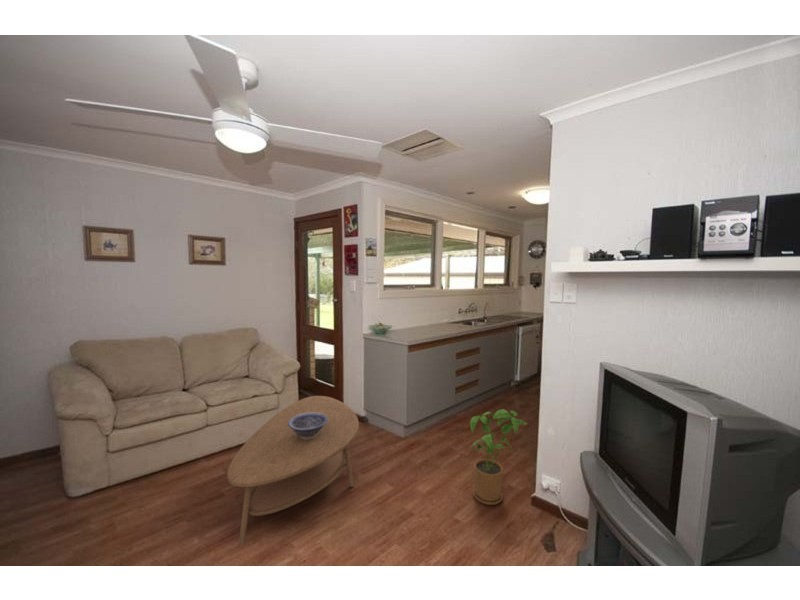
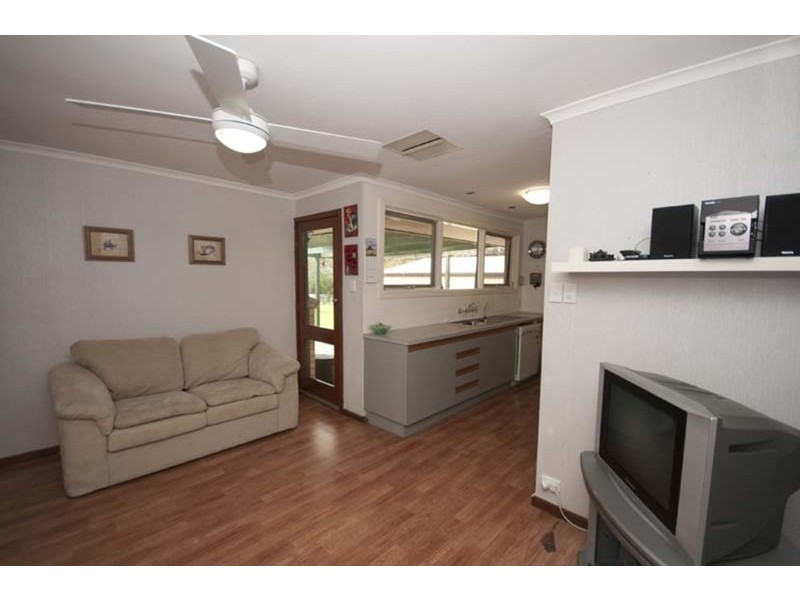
- decorative bowl [288,413,328,439]
- coffee table [226,395,360,545]
- house plant [469,408,528,506]
